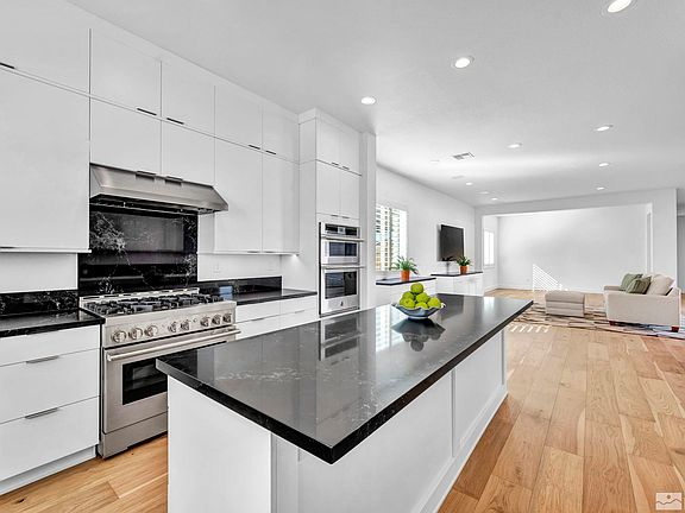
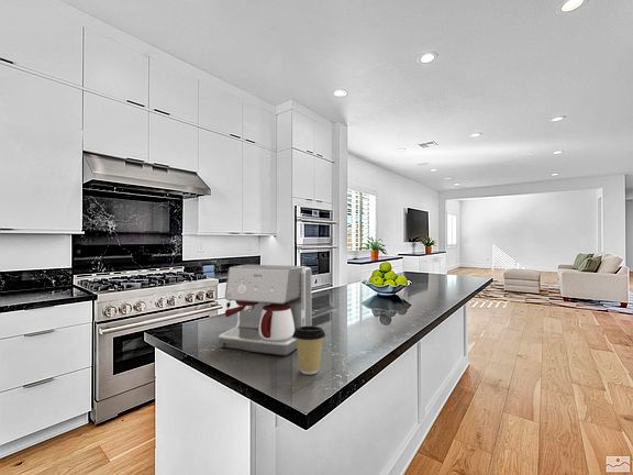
+ coffee cup [293,324,326,375]
+ coffee maker [218,264,312,356]
